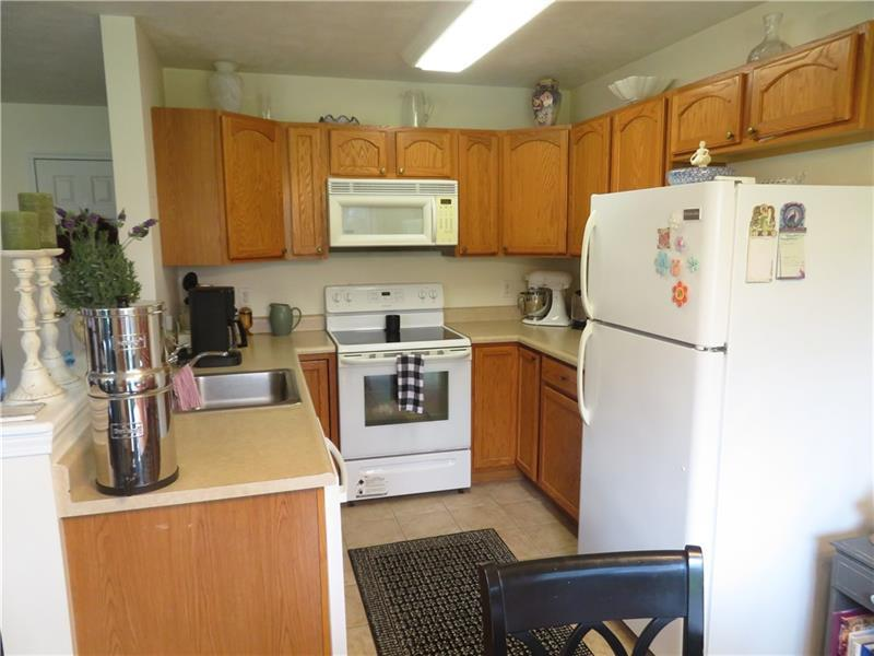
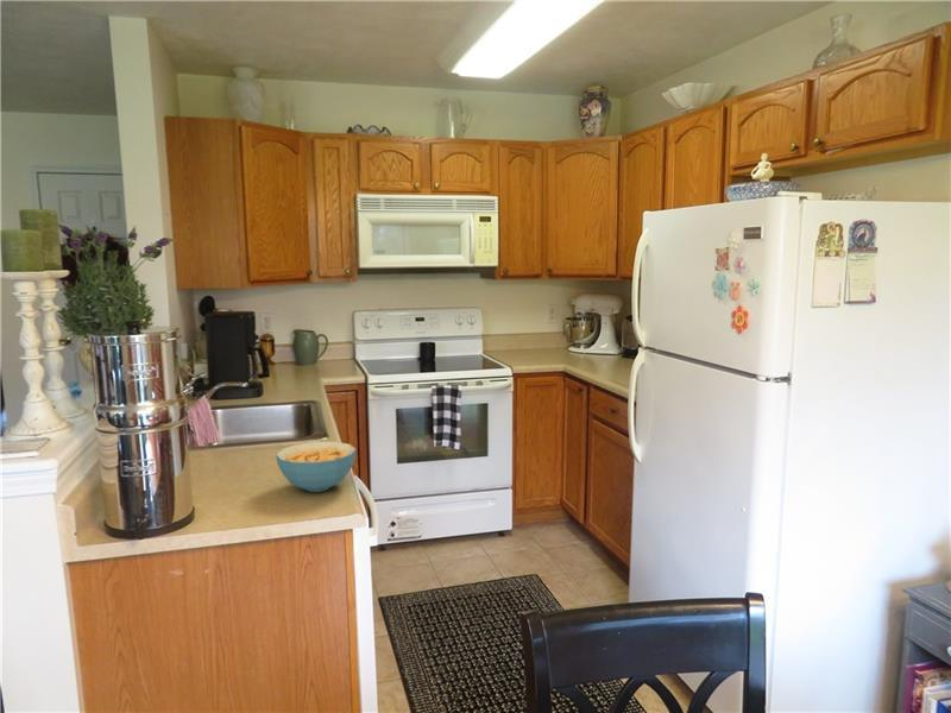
+ cereal bowl [275,441,358,493]
